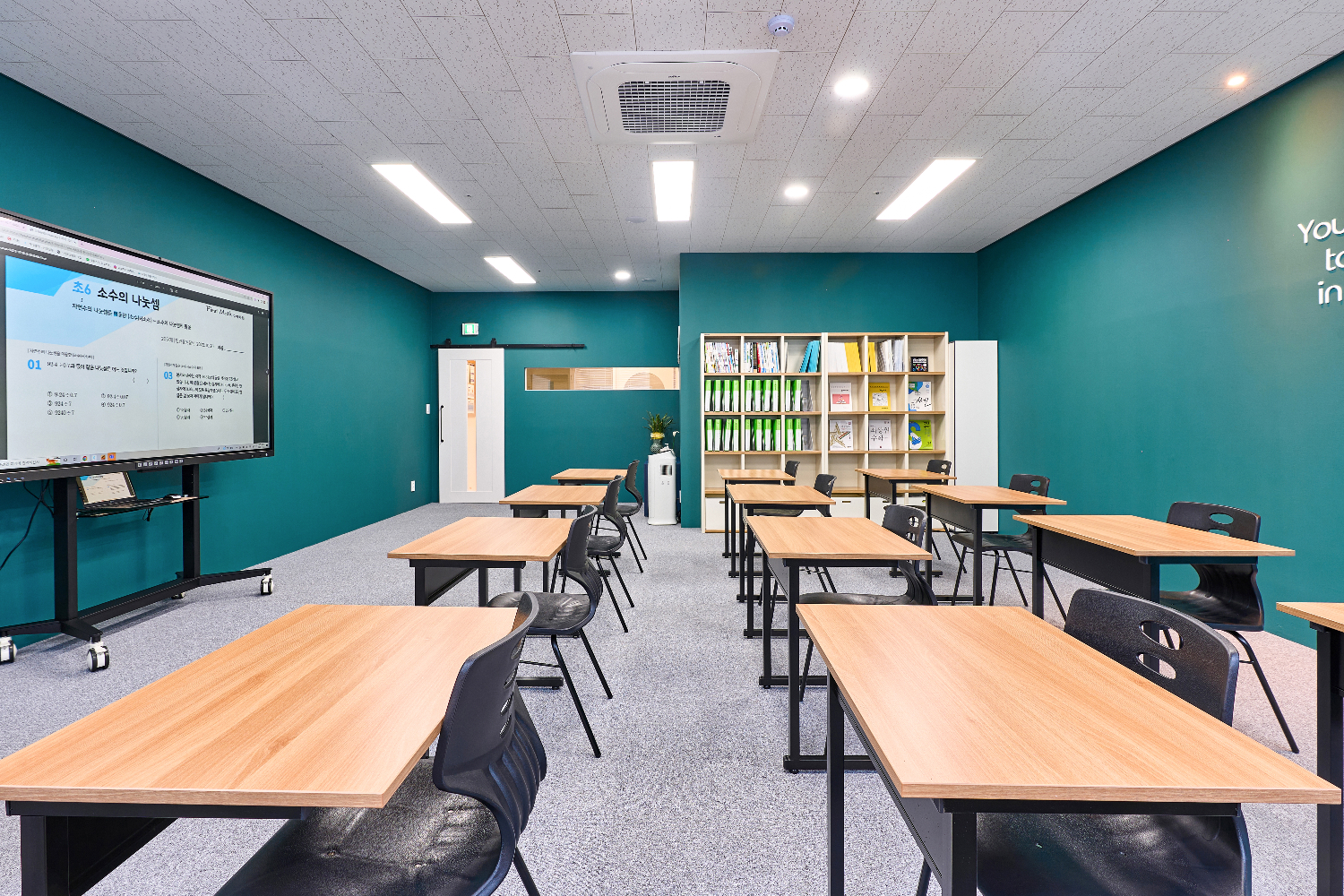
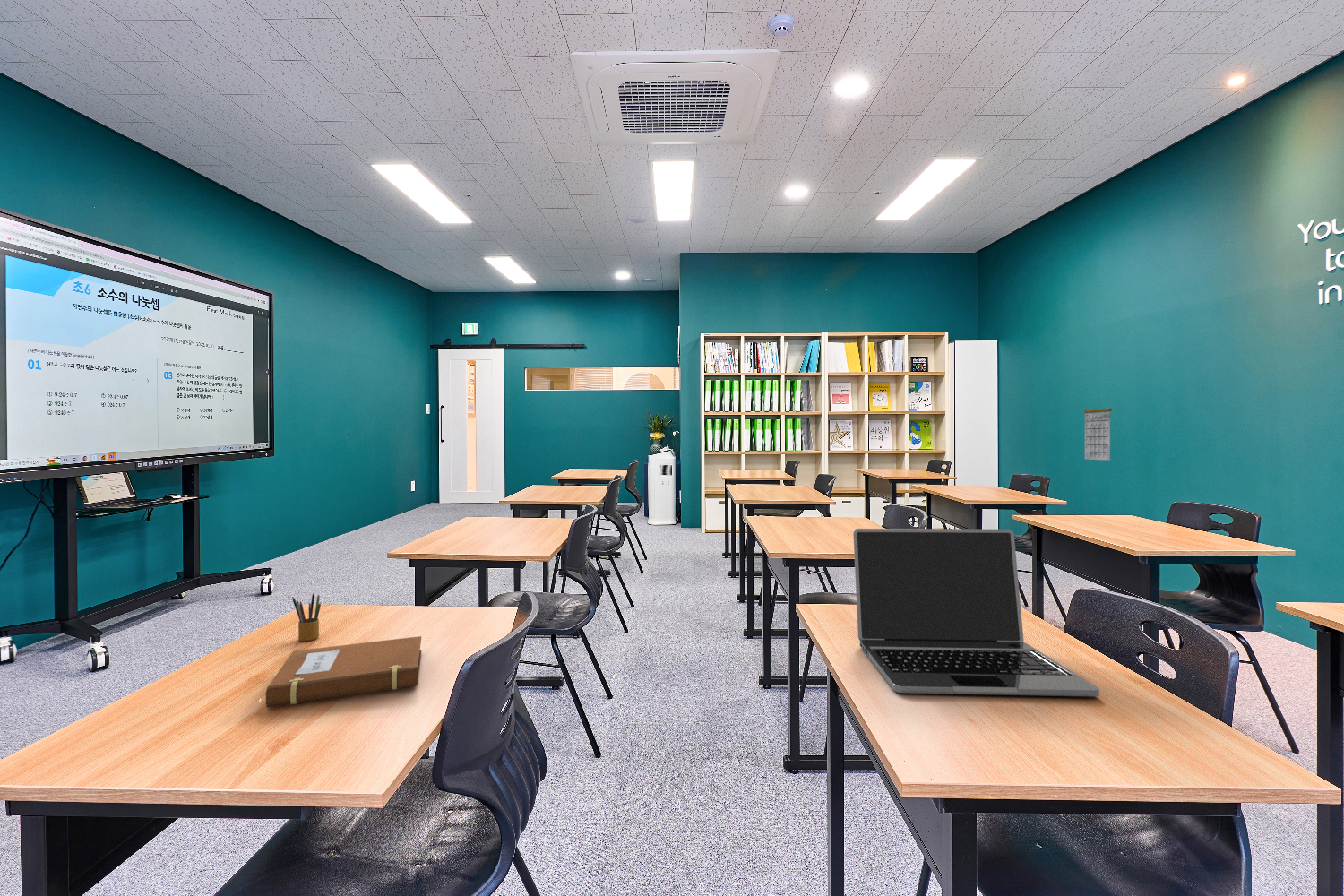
+ laptop [853,528,1100,698]
+ pencil box [291,591,322,642]
+ calendar [1082,397,1113,461]
+ notebook [262,635,422,708]
